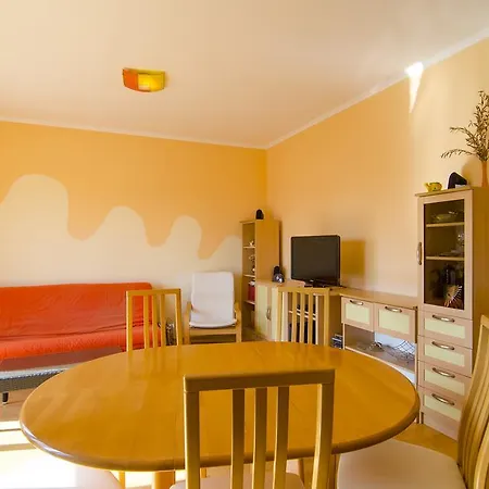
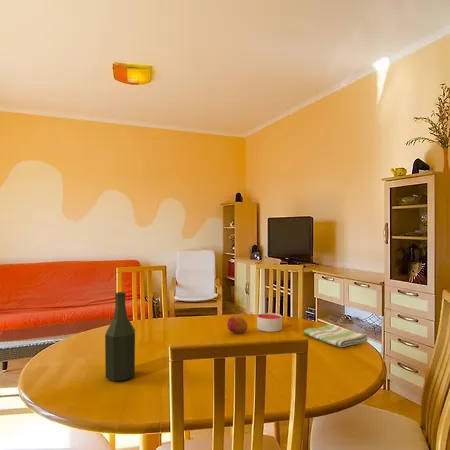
+ candle [256,312,283,333]
+ dish towel [302,324,369,348]
+ bottle [104,291,136,382]
+ fruit [226,315,249,334]
